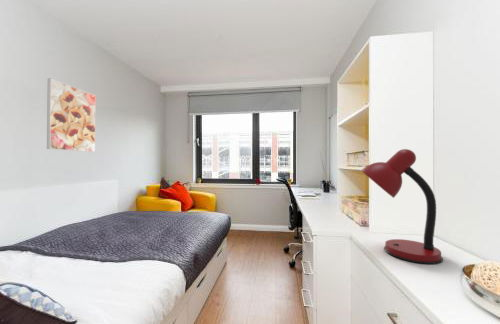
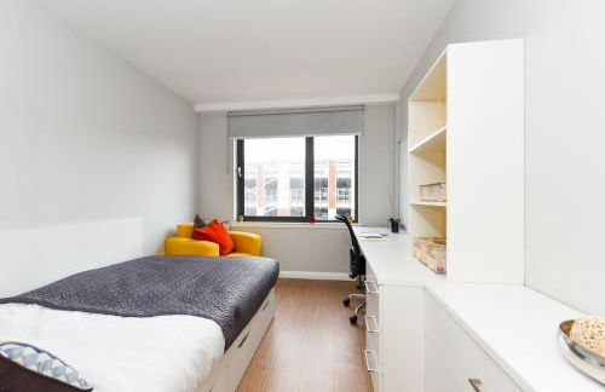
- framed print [46,77,97,153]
- desk lamp [360,148,444,265]
